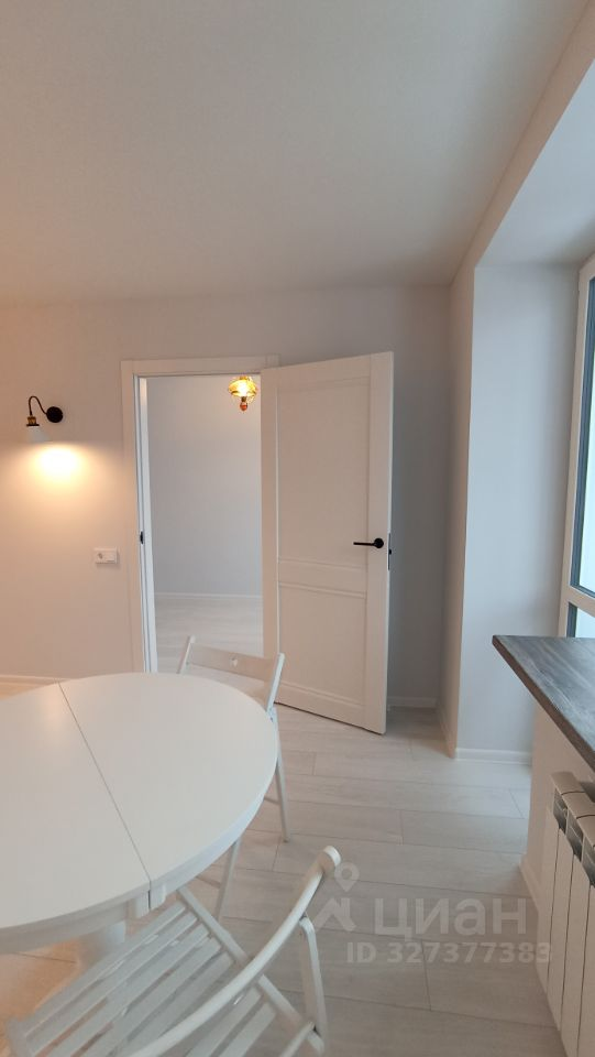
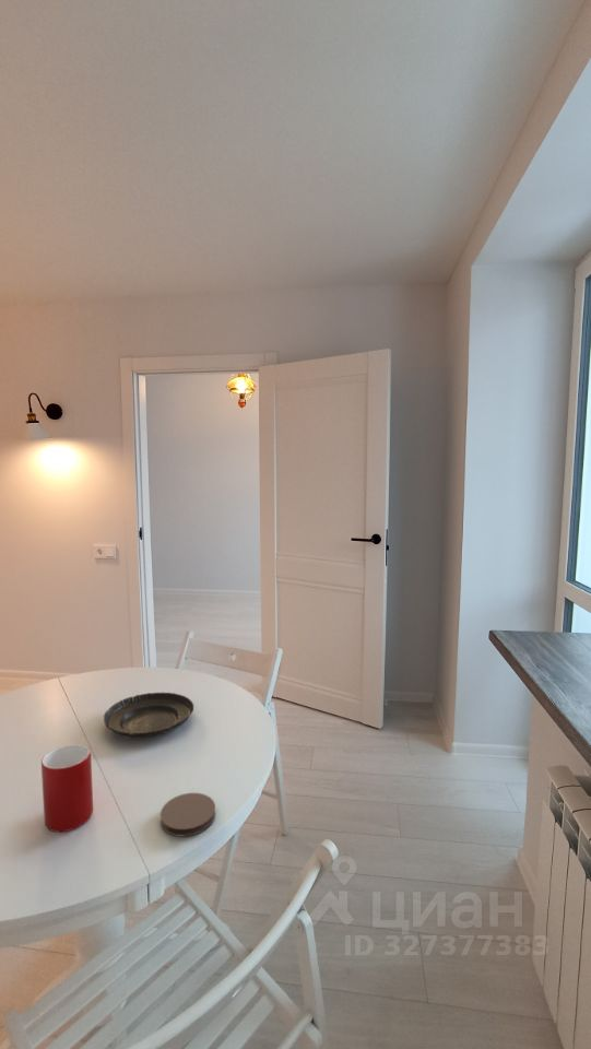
+ coaster [159,792,216,837]
+ cup [40,743,94,833]
+ tart tin [103,692,196,738]
